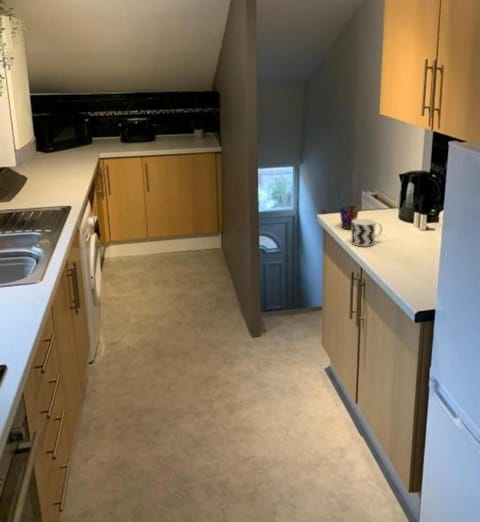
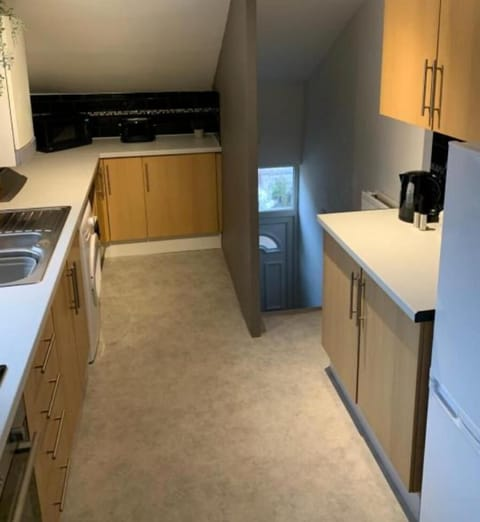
- cup [350,218,383,247]
- cup [338,203,360,230]
